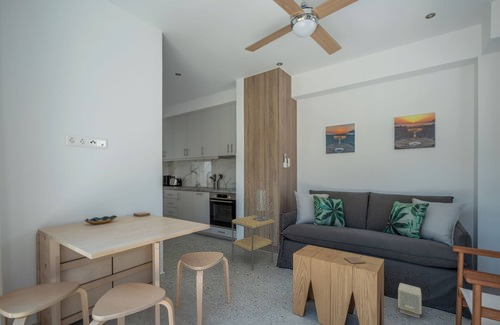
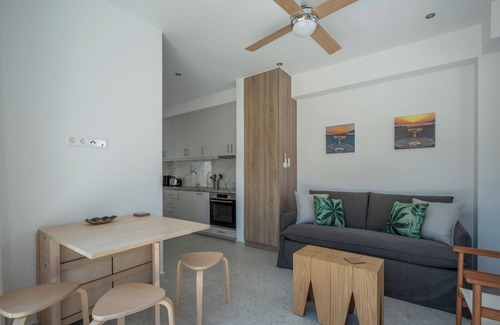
- speaker [397,282,422,319]
- side table [231,214,276,271]
- table lamp [253,188,270,222]
